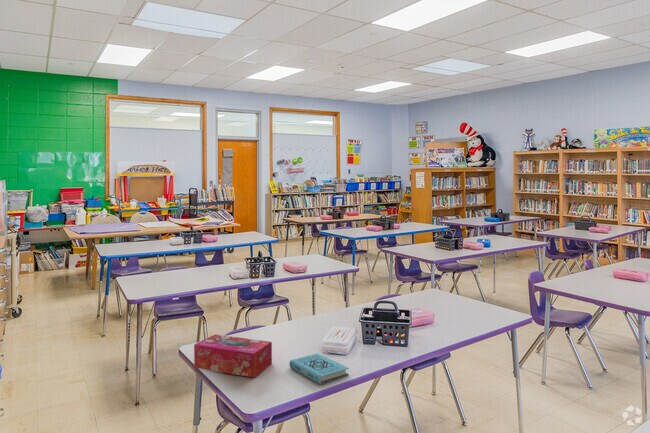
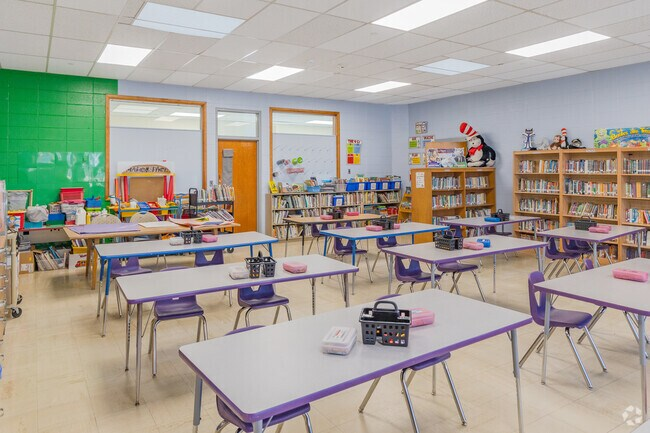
- book [289,352,350,385]
- tissue box [193,334,273,378]
